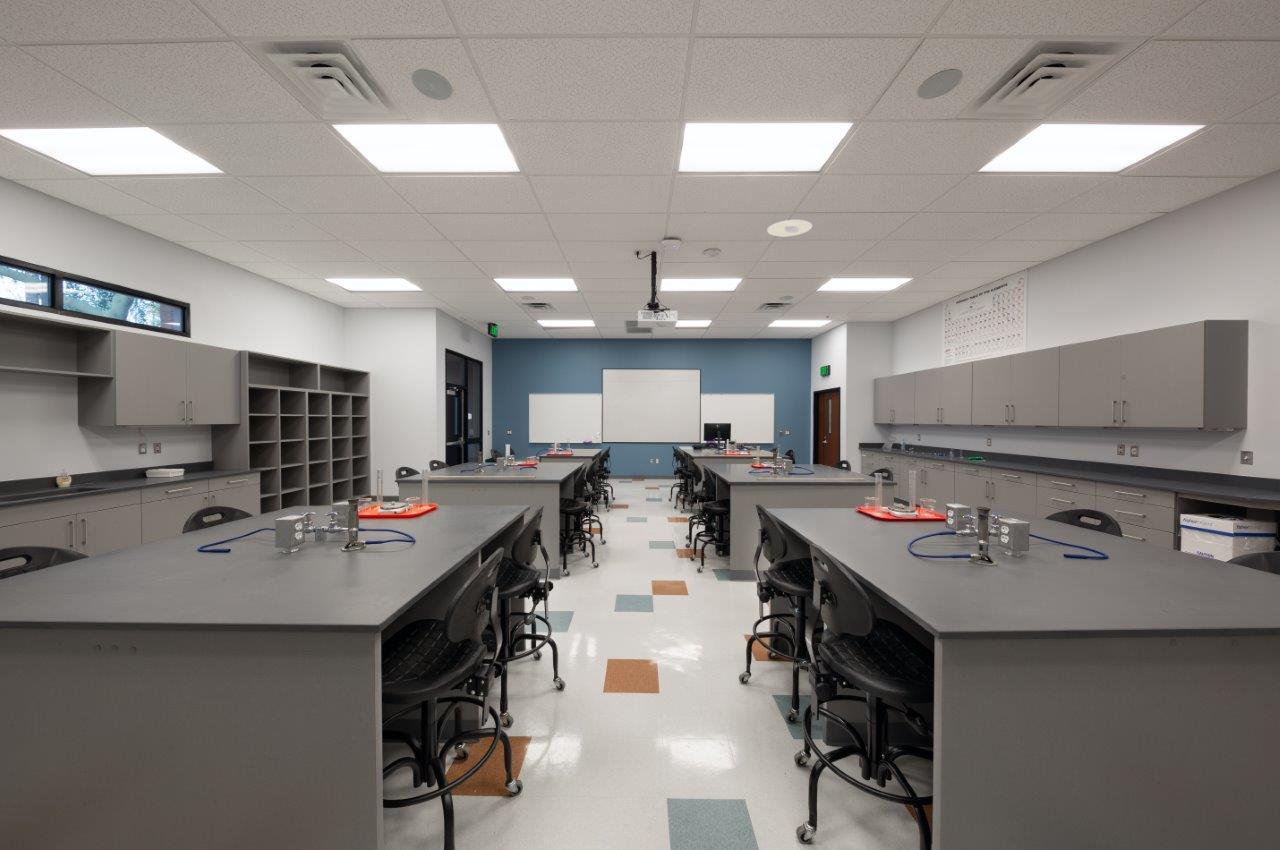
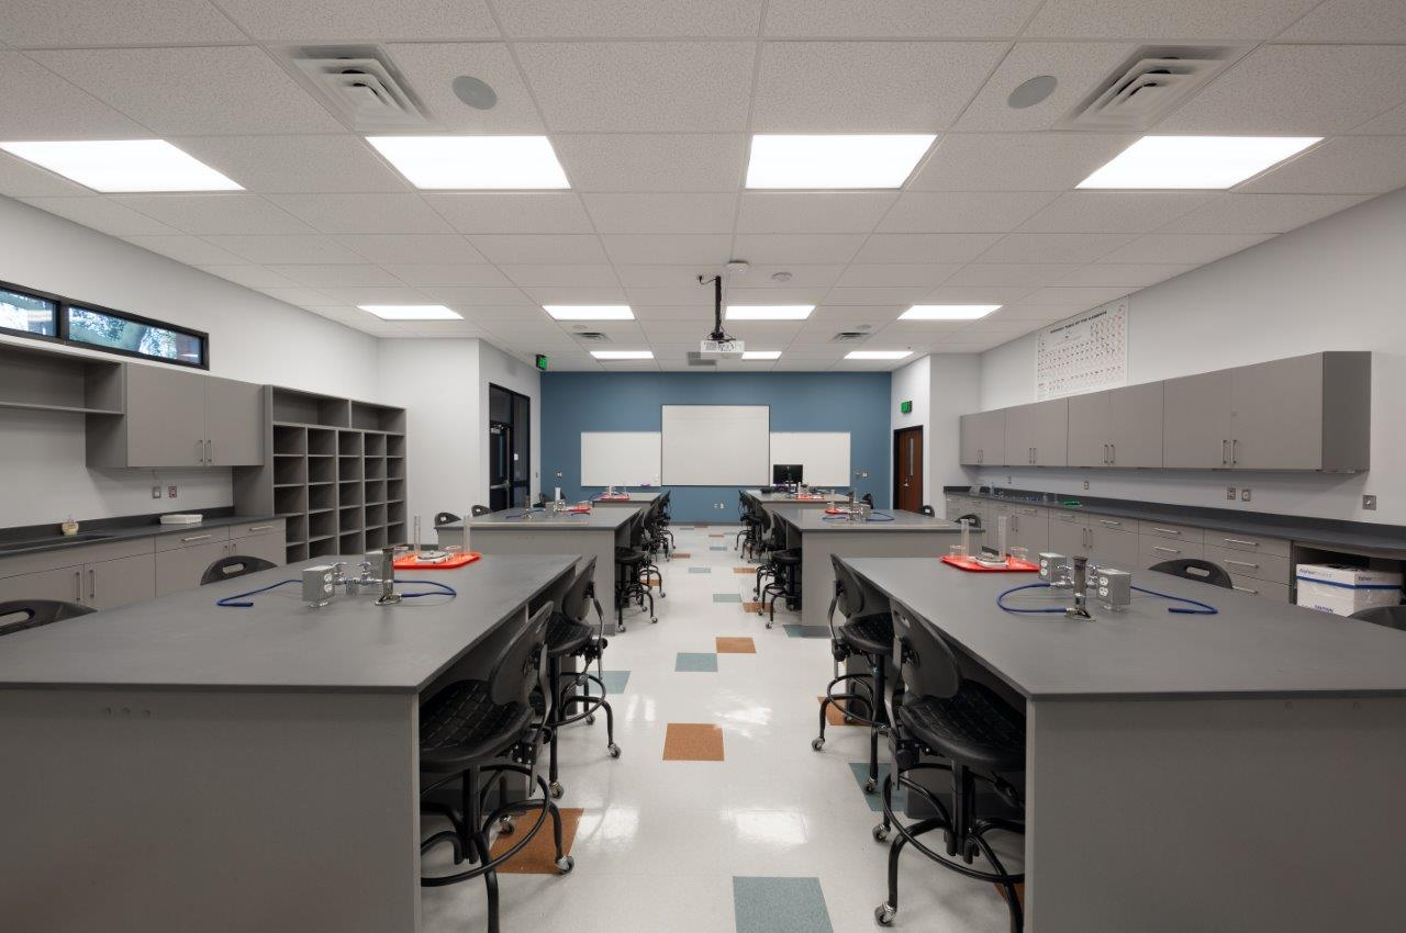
- recessed light [766,219,813,237]
